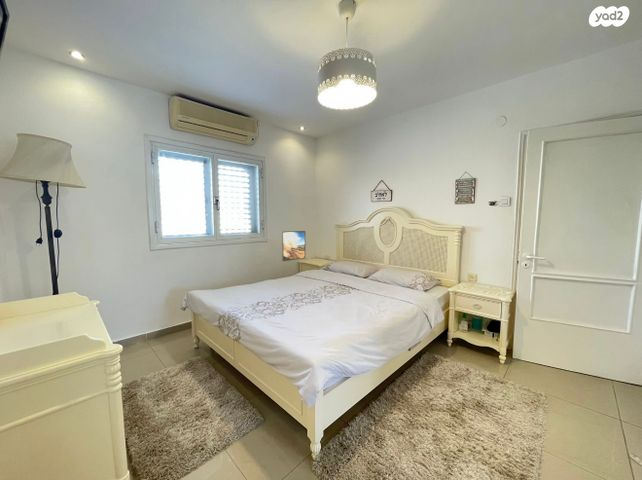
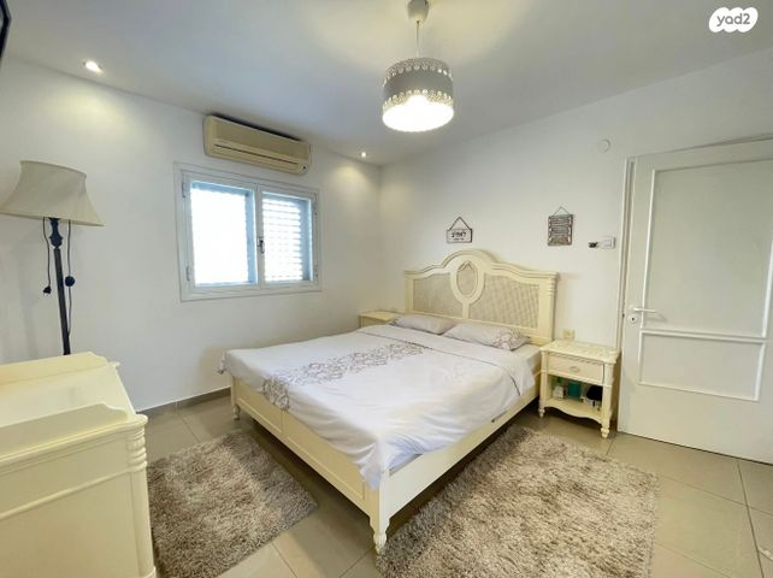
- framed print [281,230,306,262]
